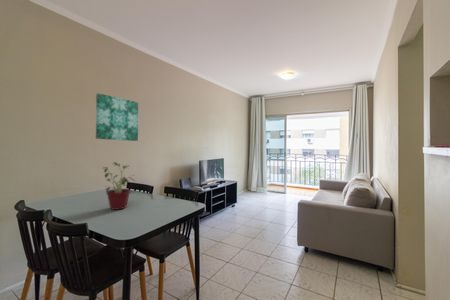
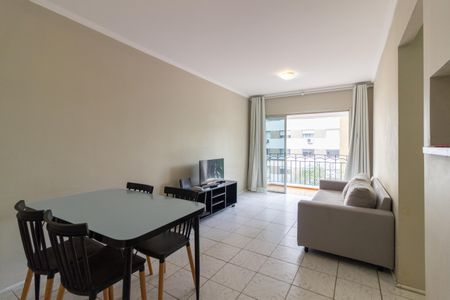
- potted plant [102,161,136,211]
- wall art [95,92,139,142]
